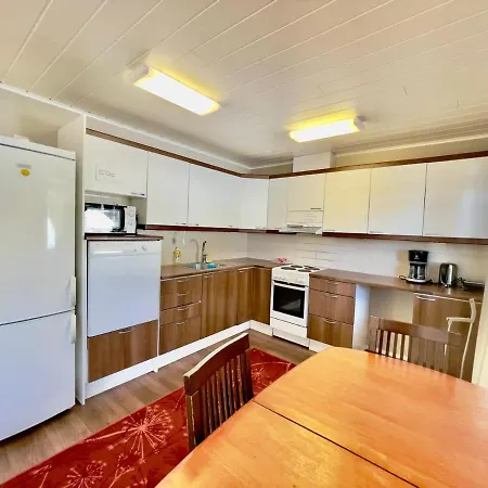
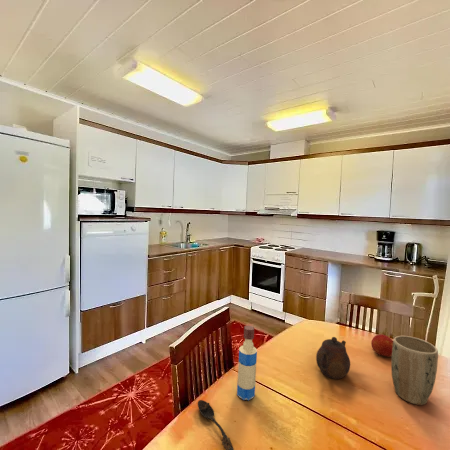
+ plant pot [390,335,439,406]
+ teapot [315,336,351,380]
+ tequila bottle [236,325,258,401]
+ fruit [370,334,393,358]
+ spoon [197,399,235,450]
